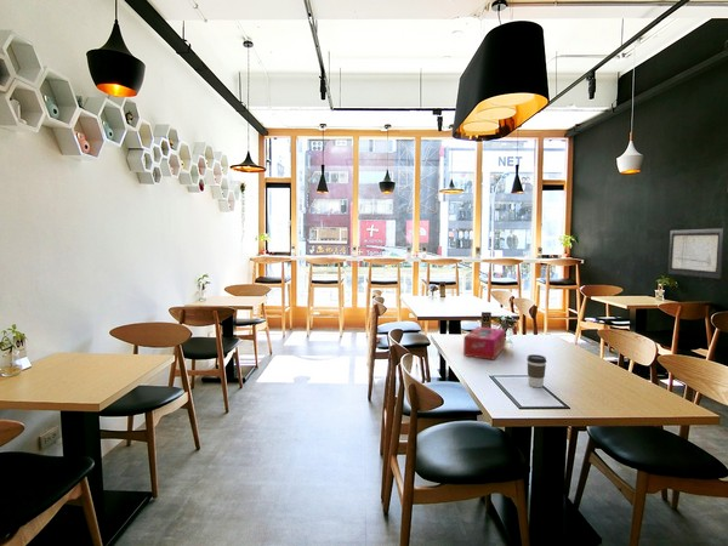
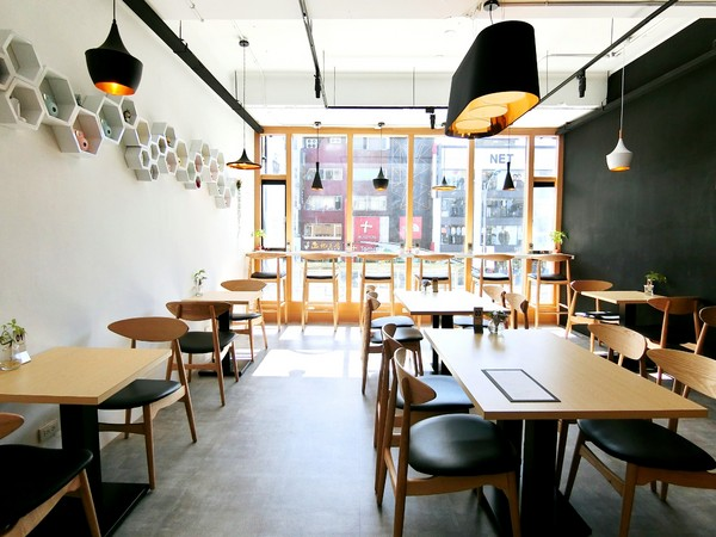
- wall art [667,227,726,280]
- coffee cup [525,353,547,388]
- tissue box [462,325,506,360]
